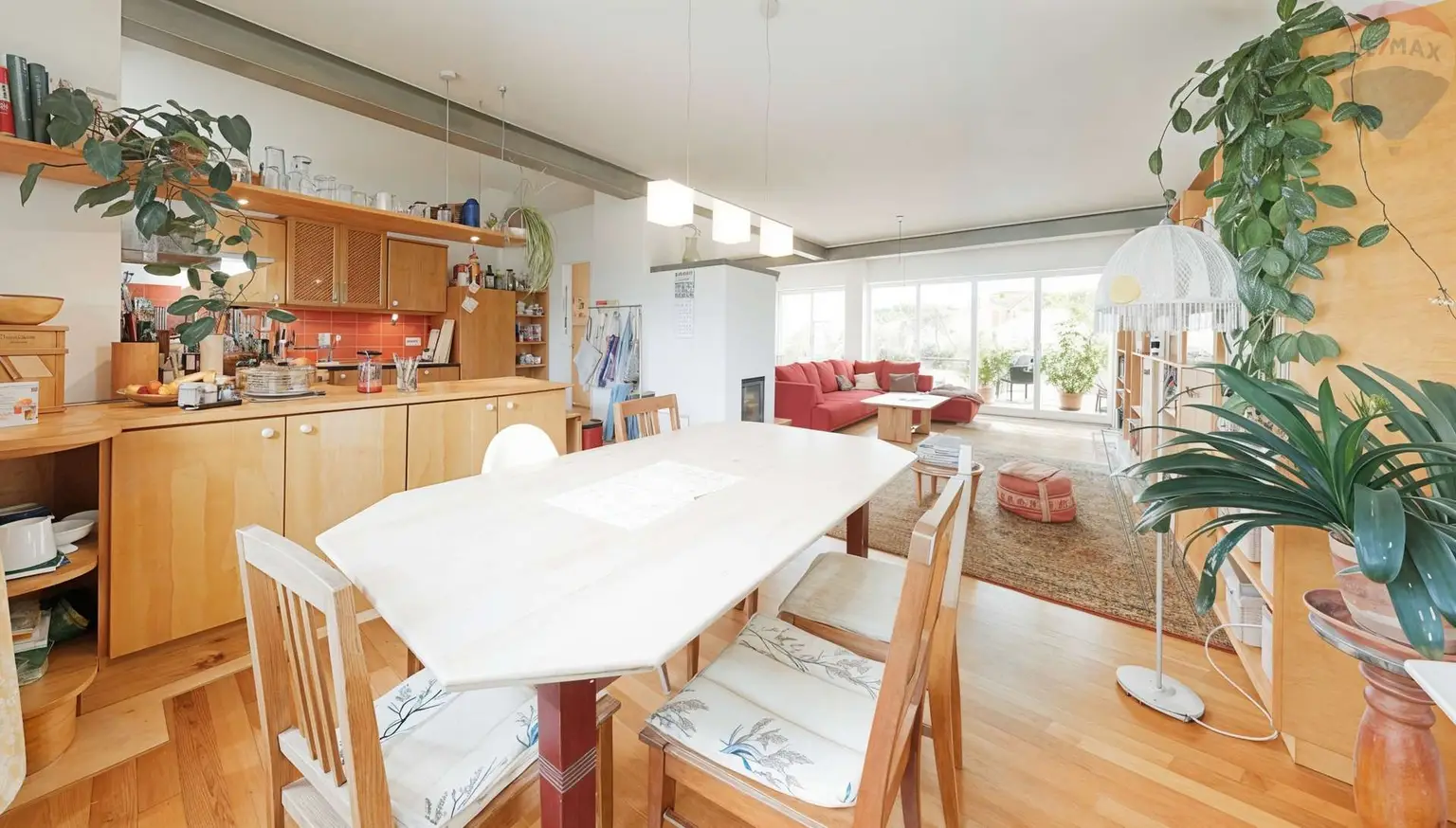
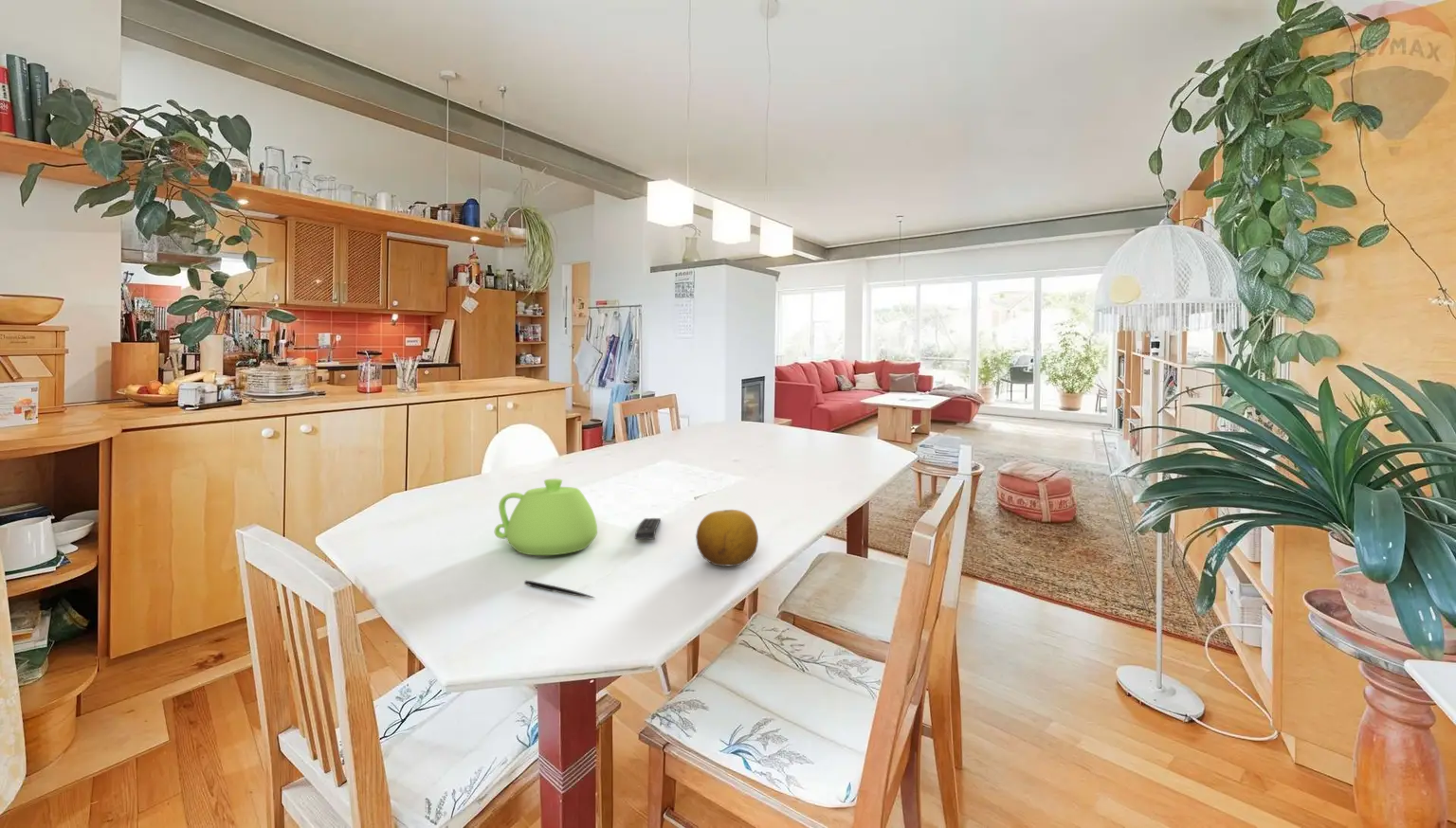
+ teapot [494,477,598,556]
+ remote control [634,517,662,540]
+ fruit [695,509,759,567]
+ pen [523,580,595,599]
